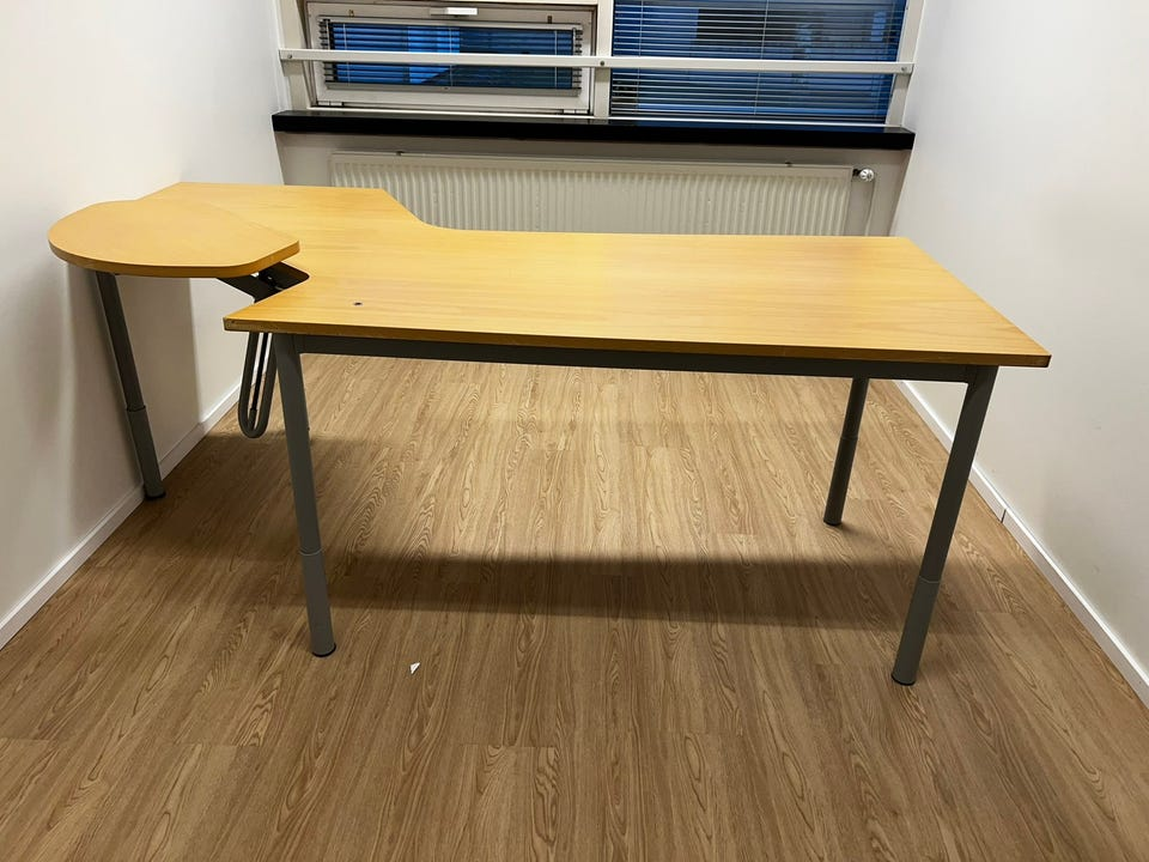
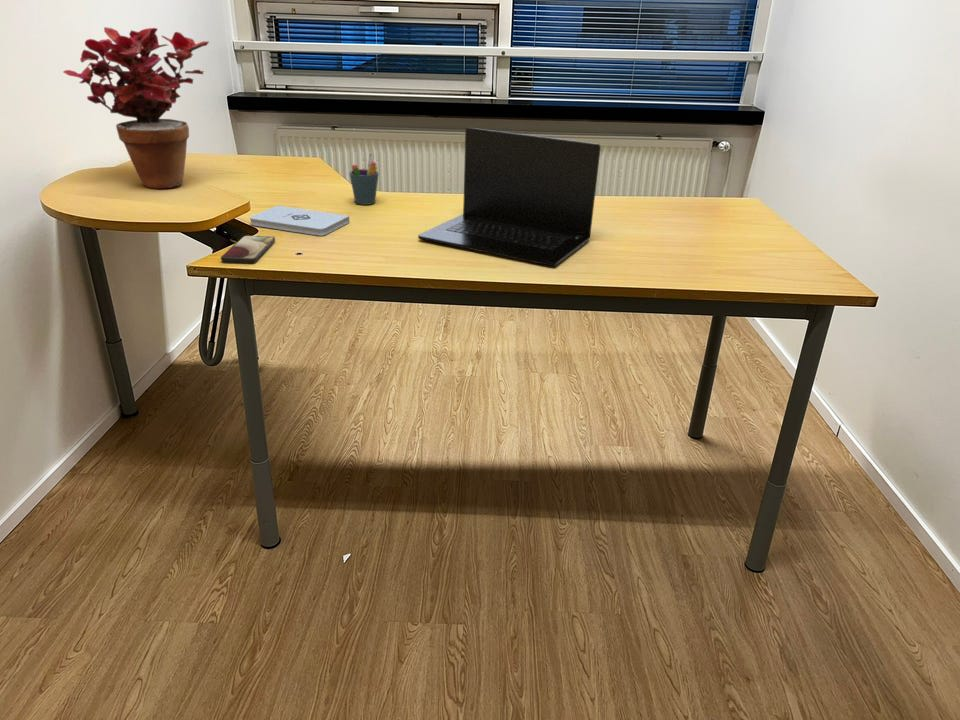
+ potted plant [62,26,210,190]
+ laptop [417,127,602,267]
+ notepad [249,205,350,237]
+ pen holder [348,152,380,206]
+ smartphone [220,235,276,264]
